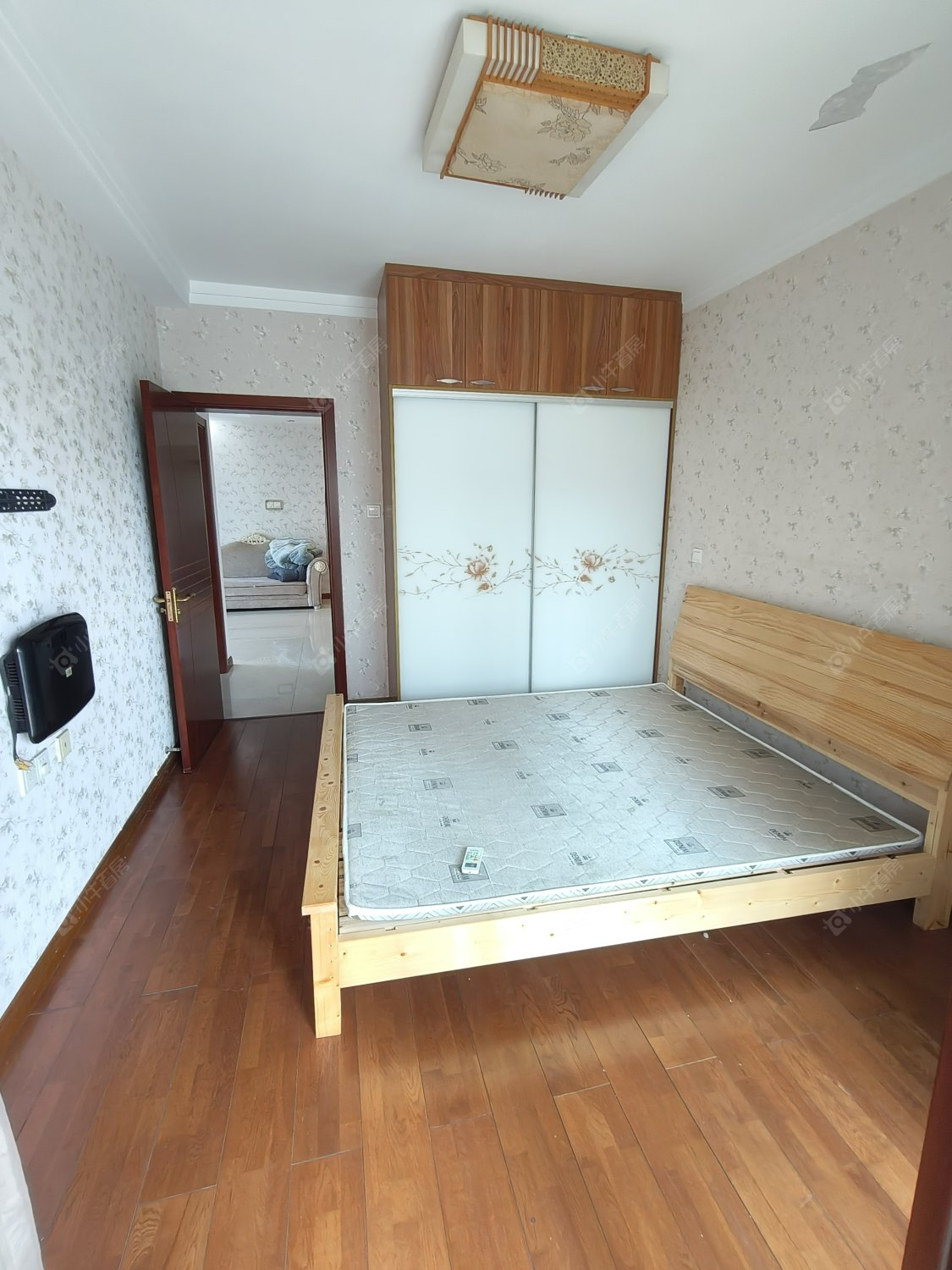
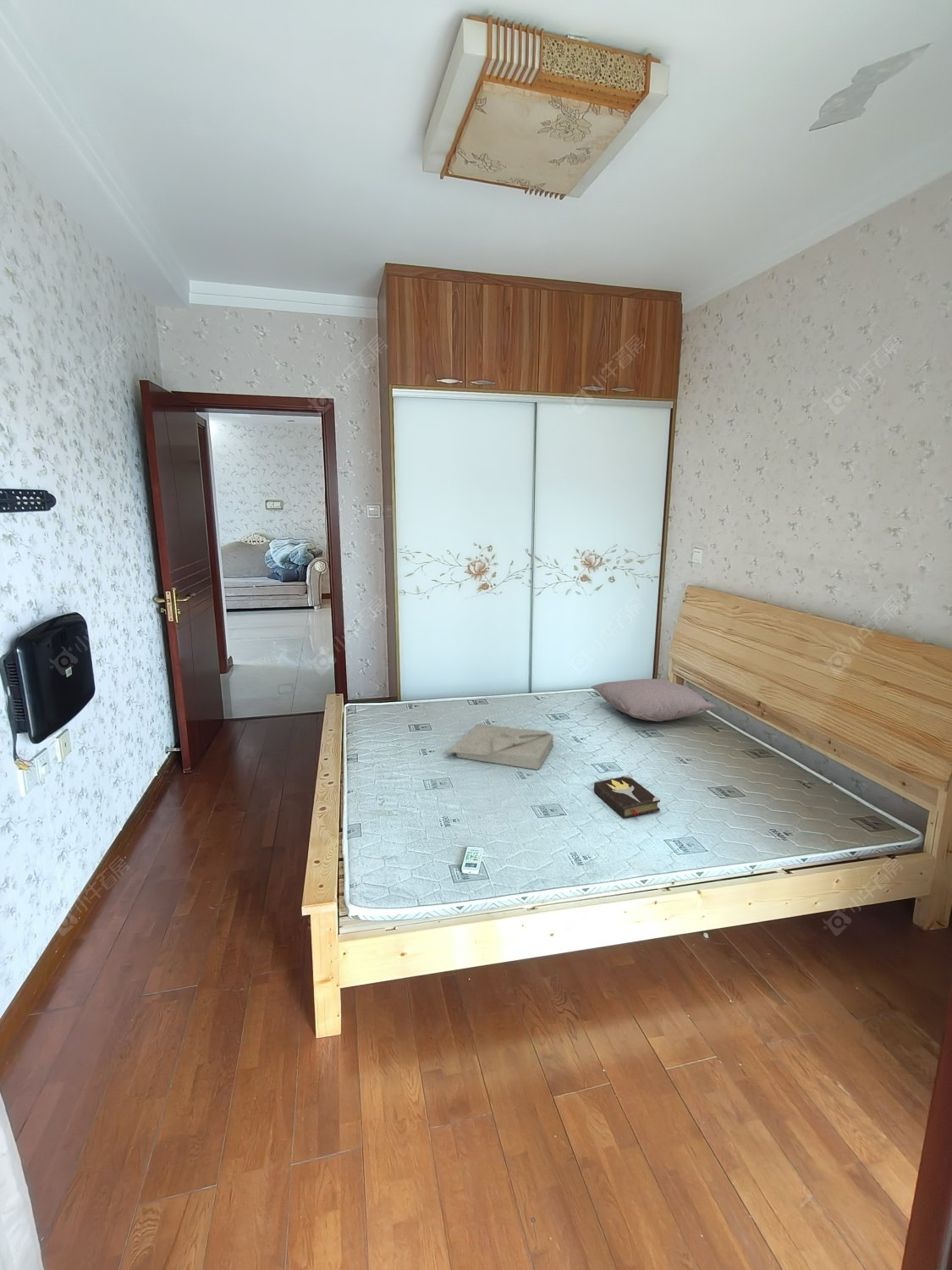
+ pillow [591,678,717,722]
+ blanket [443,723,554,770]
+ hardback book [593,774,661,820]
